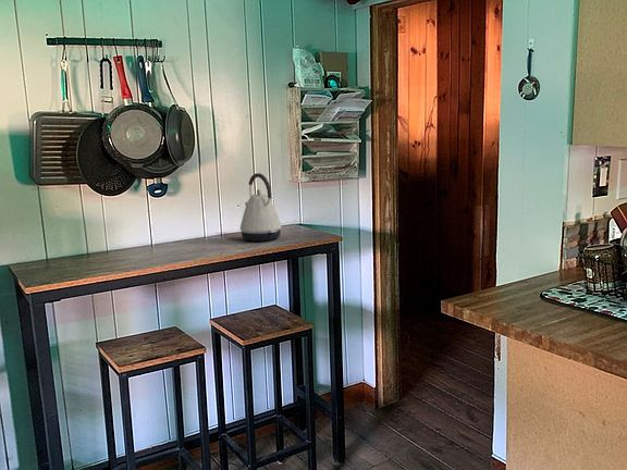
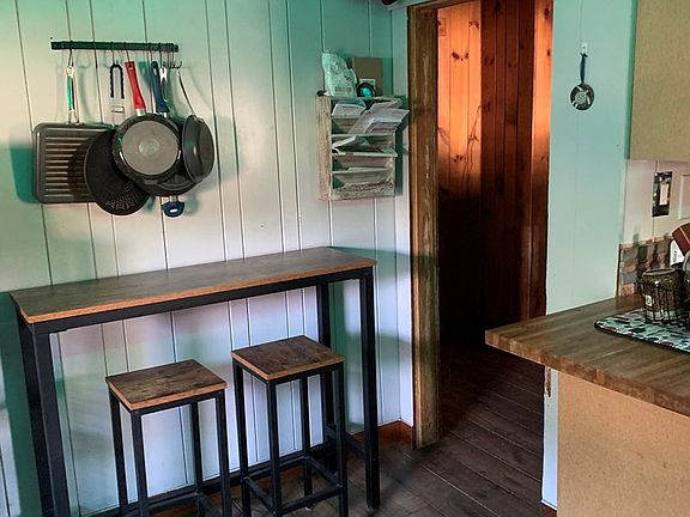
- kettle [239,172,283,243]
